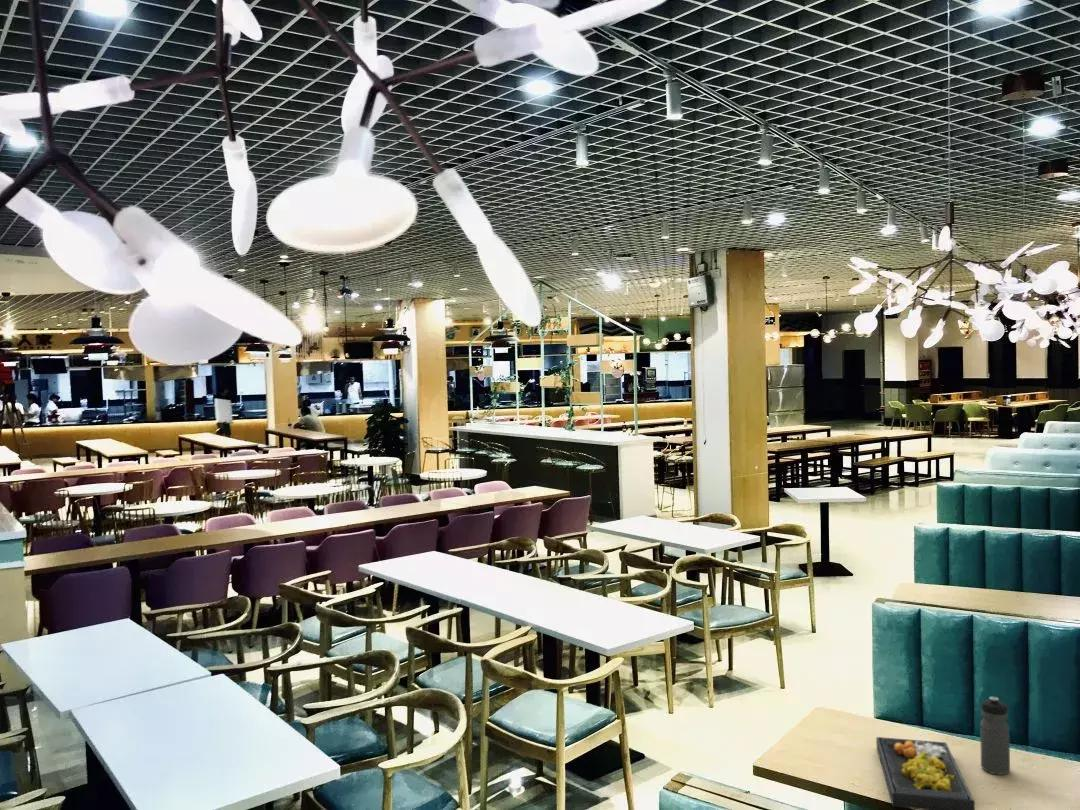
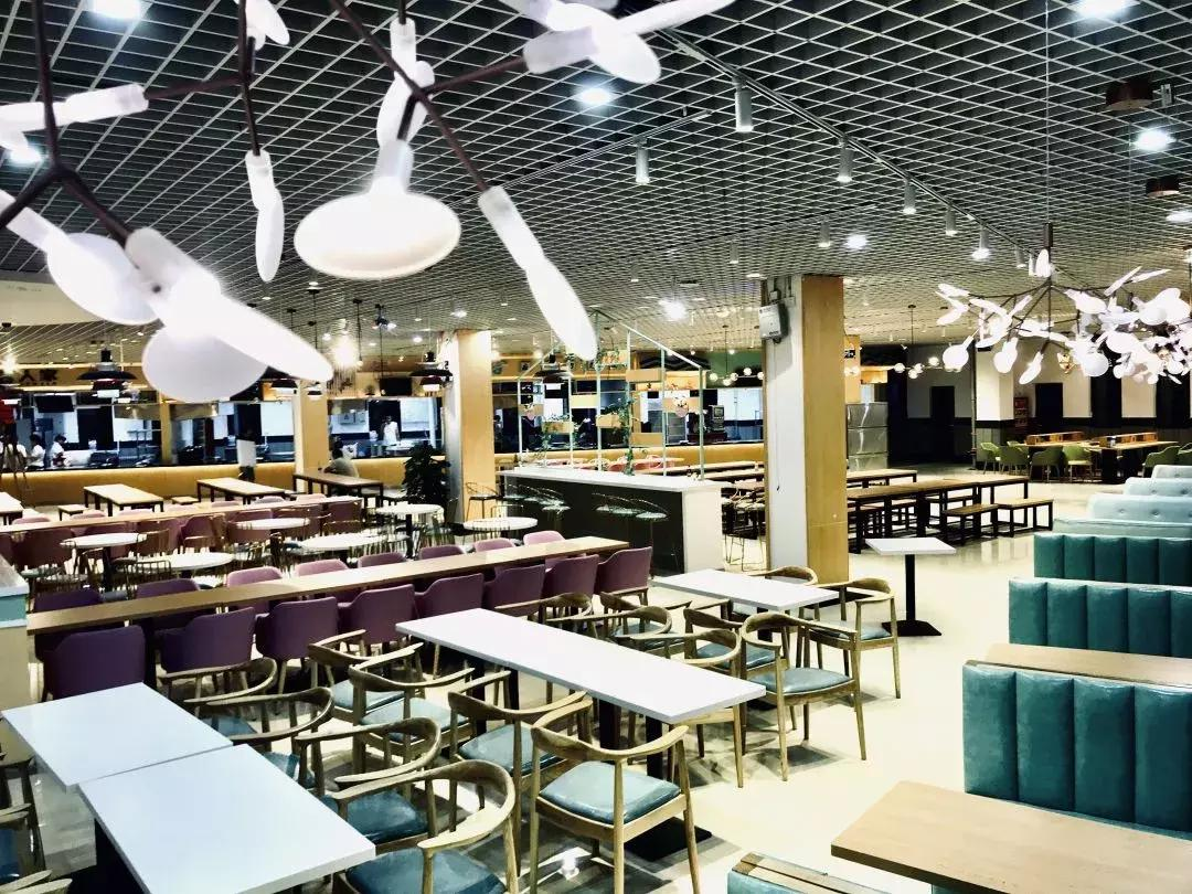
- water bottle [979,696,1011,776]
- food plate [875,736,976,810]
